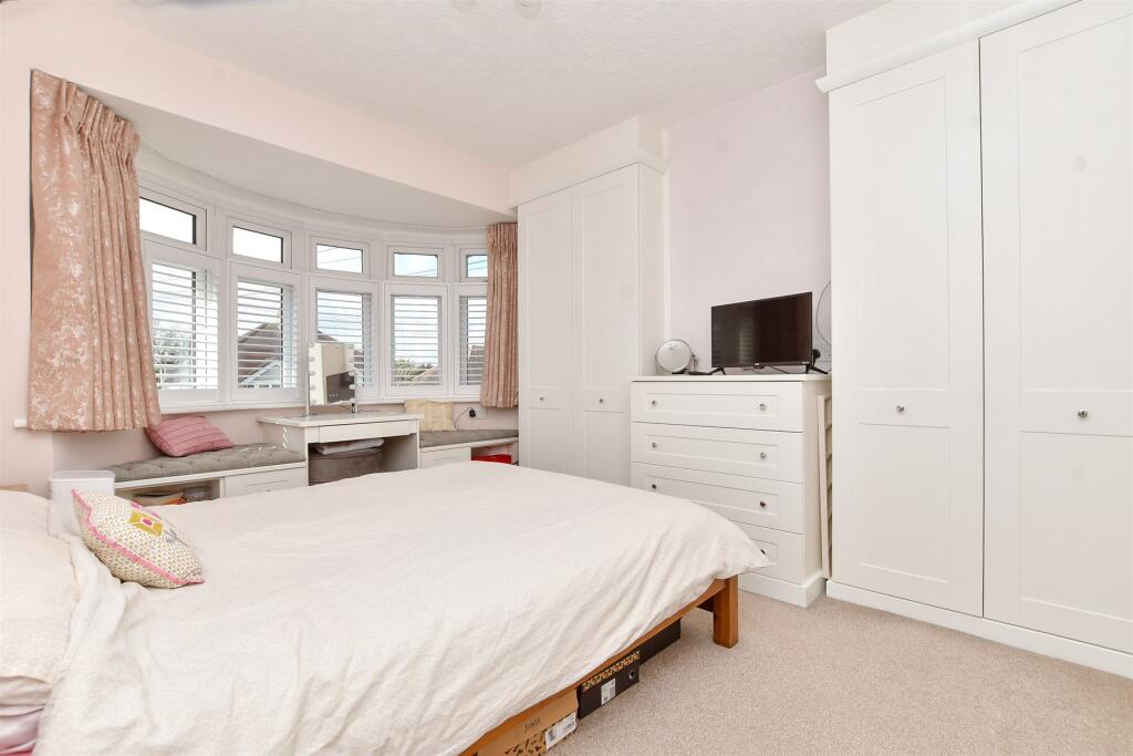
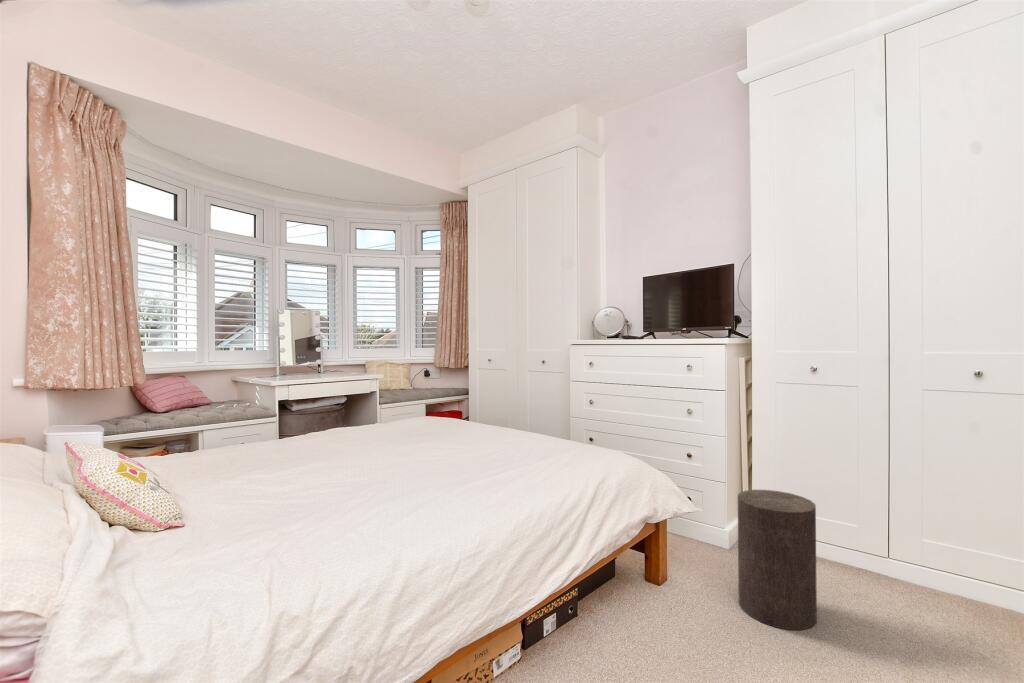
+ stool [737,489,818,631]
